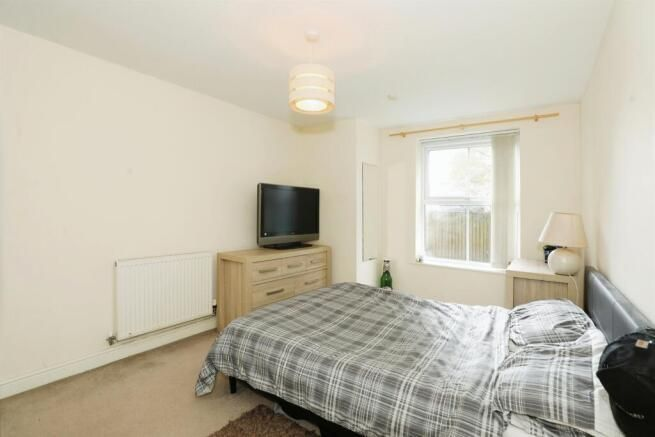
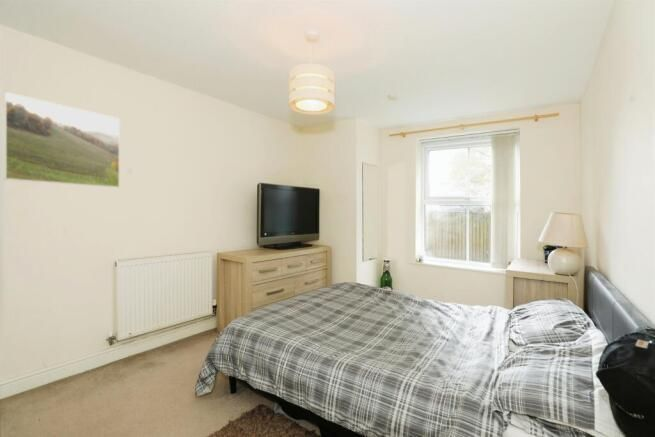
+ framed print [3,91,121,189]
